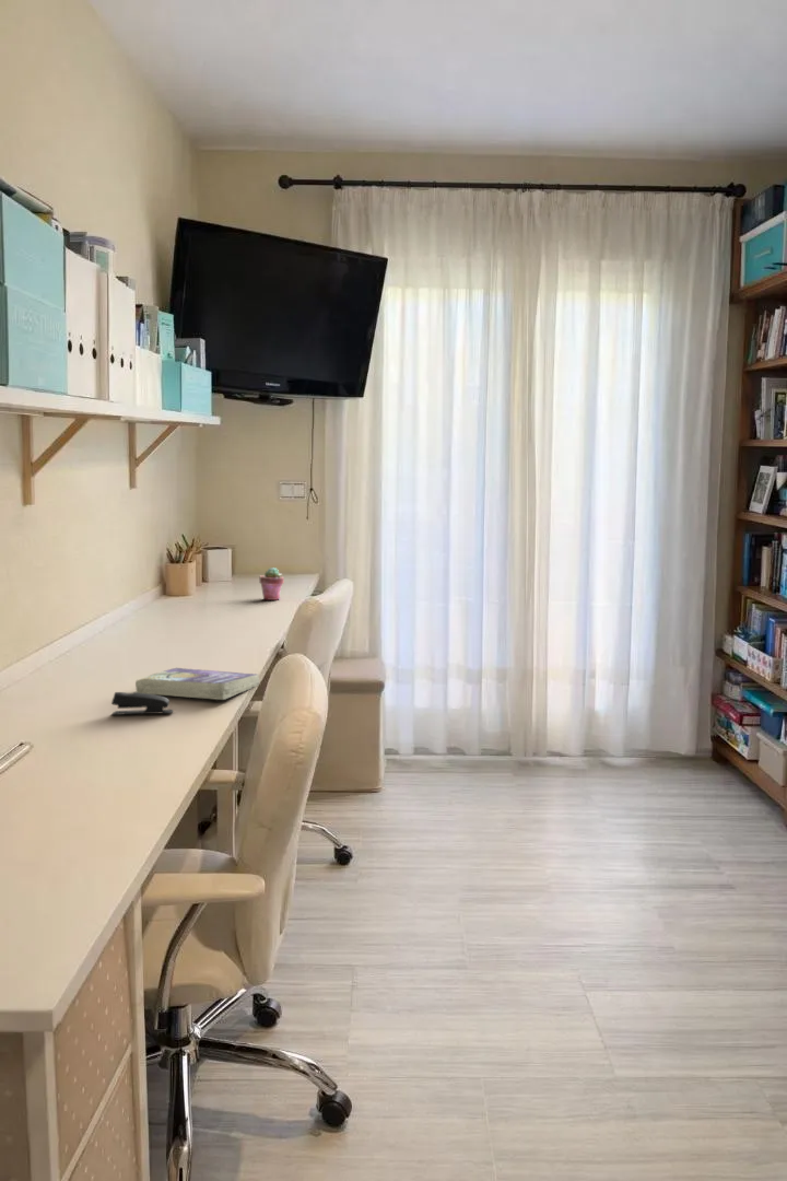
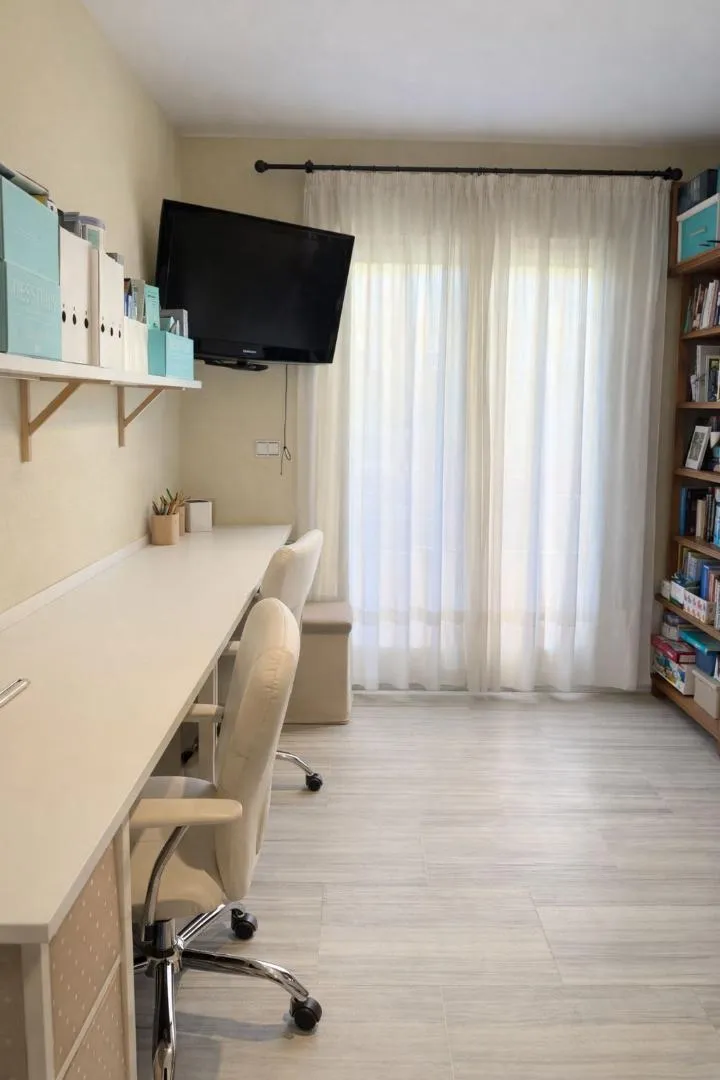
- potted succulent [259,566,285,601]
- stapler [110,691,174,716]
- book [134,667,260,701]
